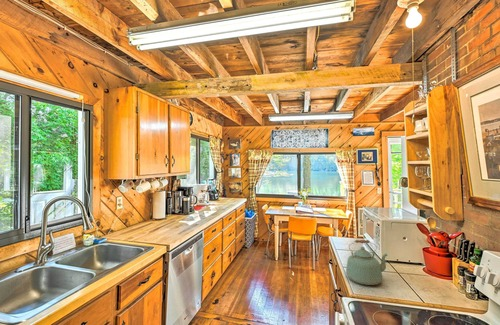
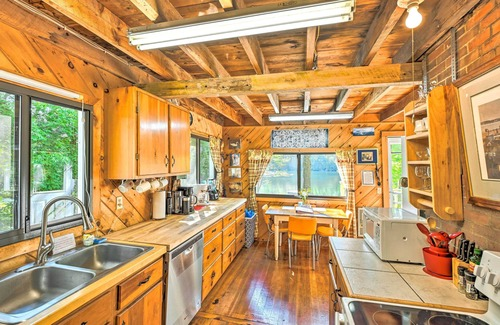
- kettle [345,239,389,286]
